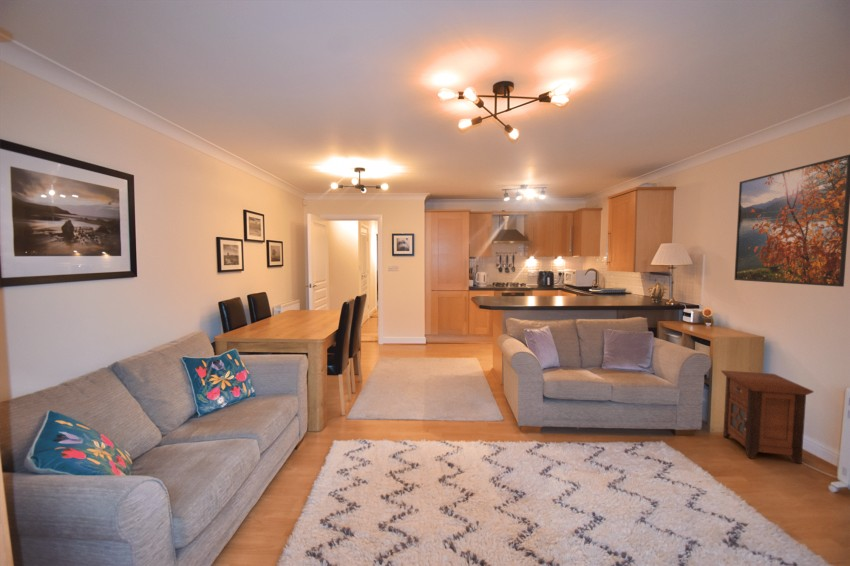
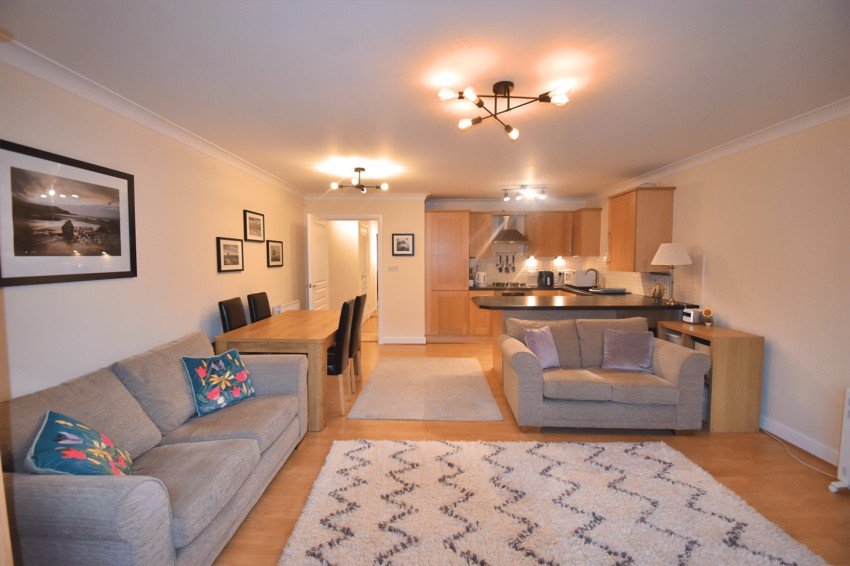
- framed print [733,153,850,288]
- nightstand [720,370,815,465]
